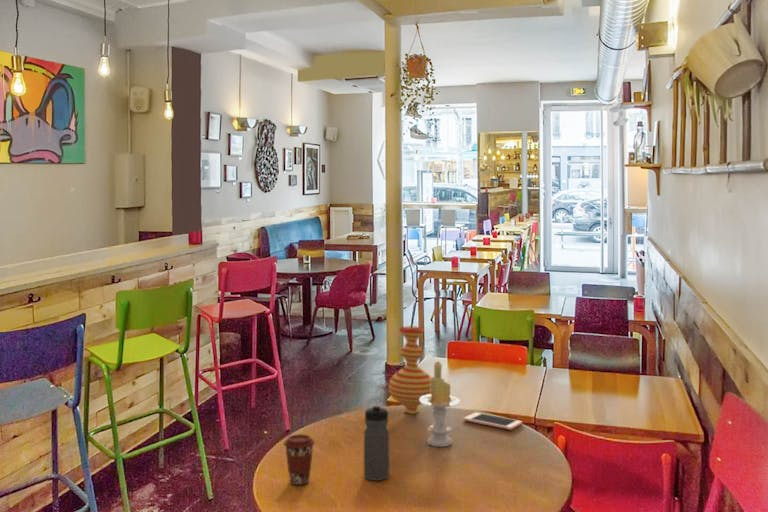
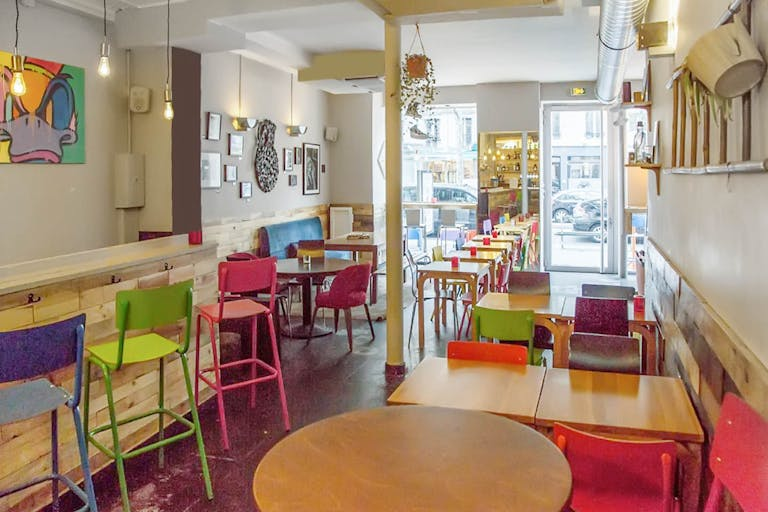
- water bottle [363,403,390,482]
- coffee cup [283,433,316,486]
- cell phone [462,412,523,431]
- candle [419,360,461,448]
- vase [387,325,432,415]
